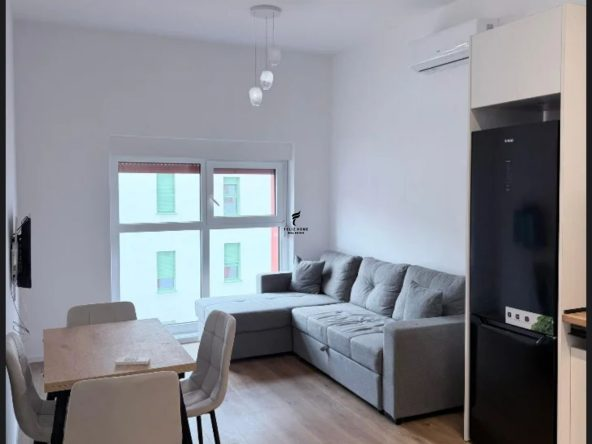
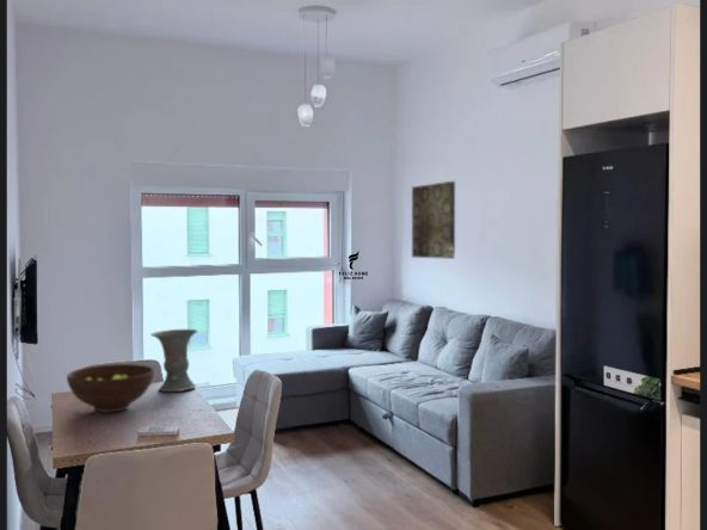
+ vase [149,328,198,393]
+ fruit bowl [66,363,155,413]
+ wall art [411,180,456,260]
